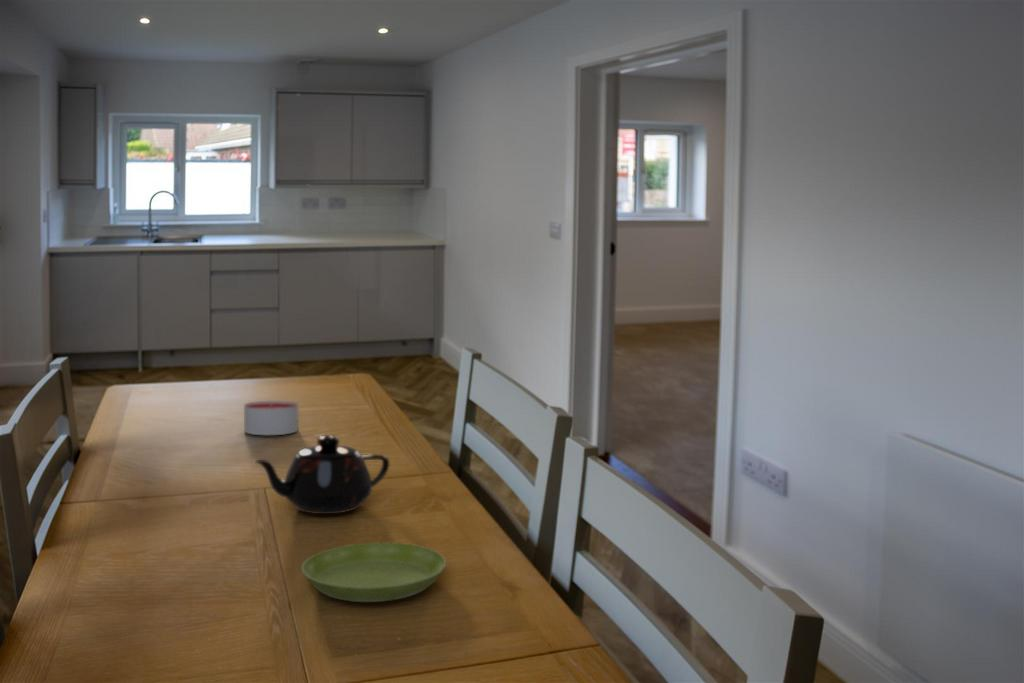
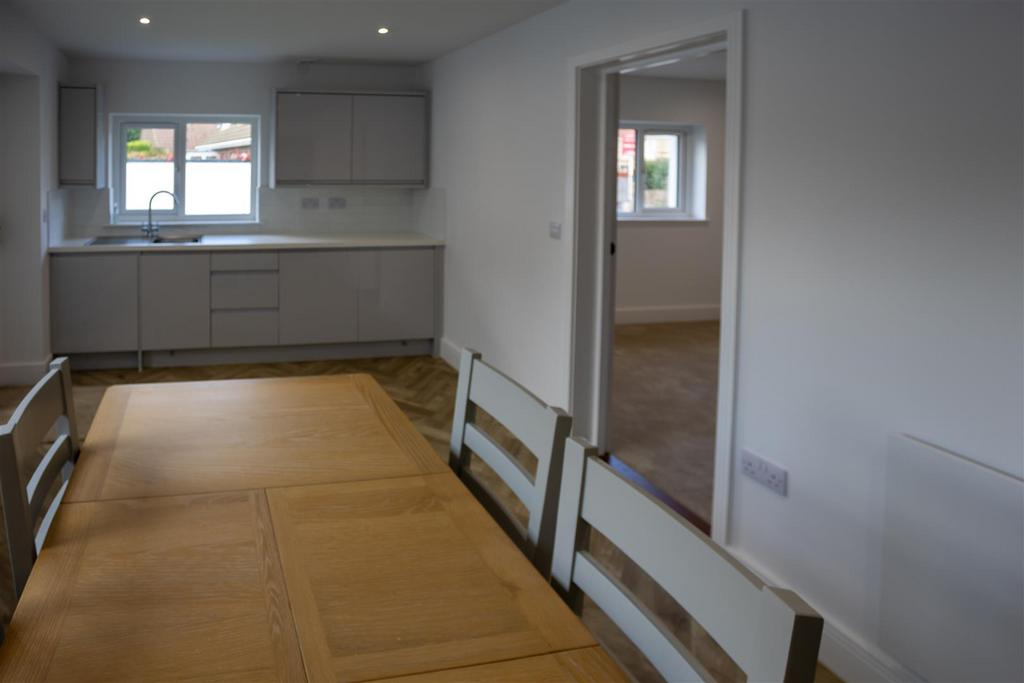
- teapot [253,434,390,515]
- candle [243,400,299,436]
- saucer [301,541,447,603]
